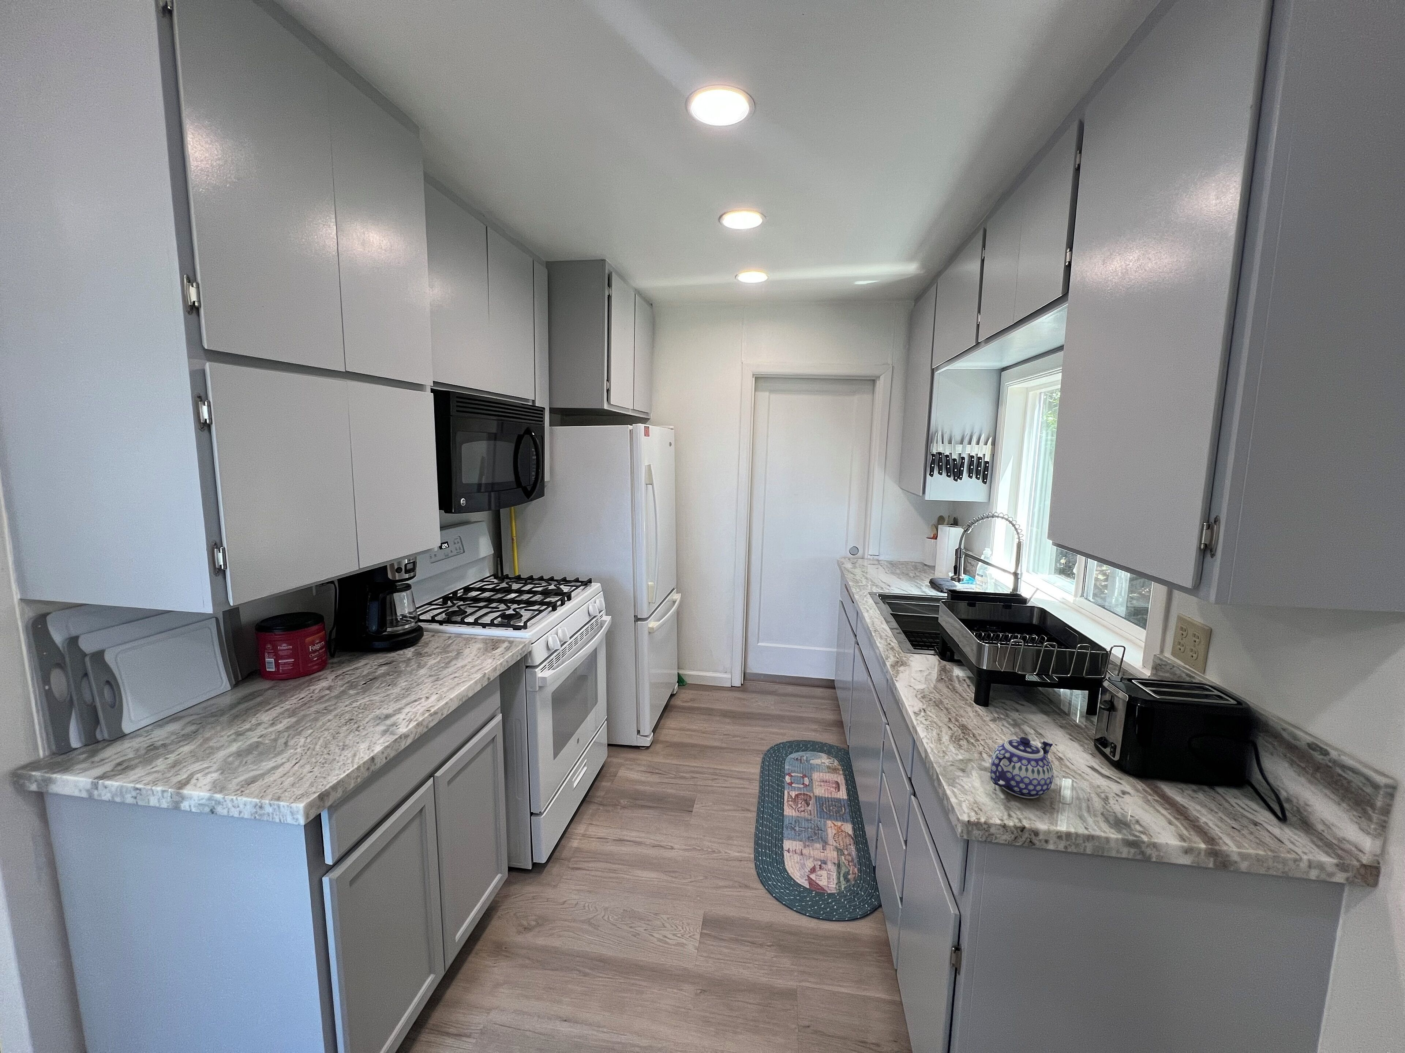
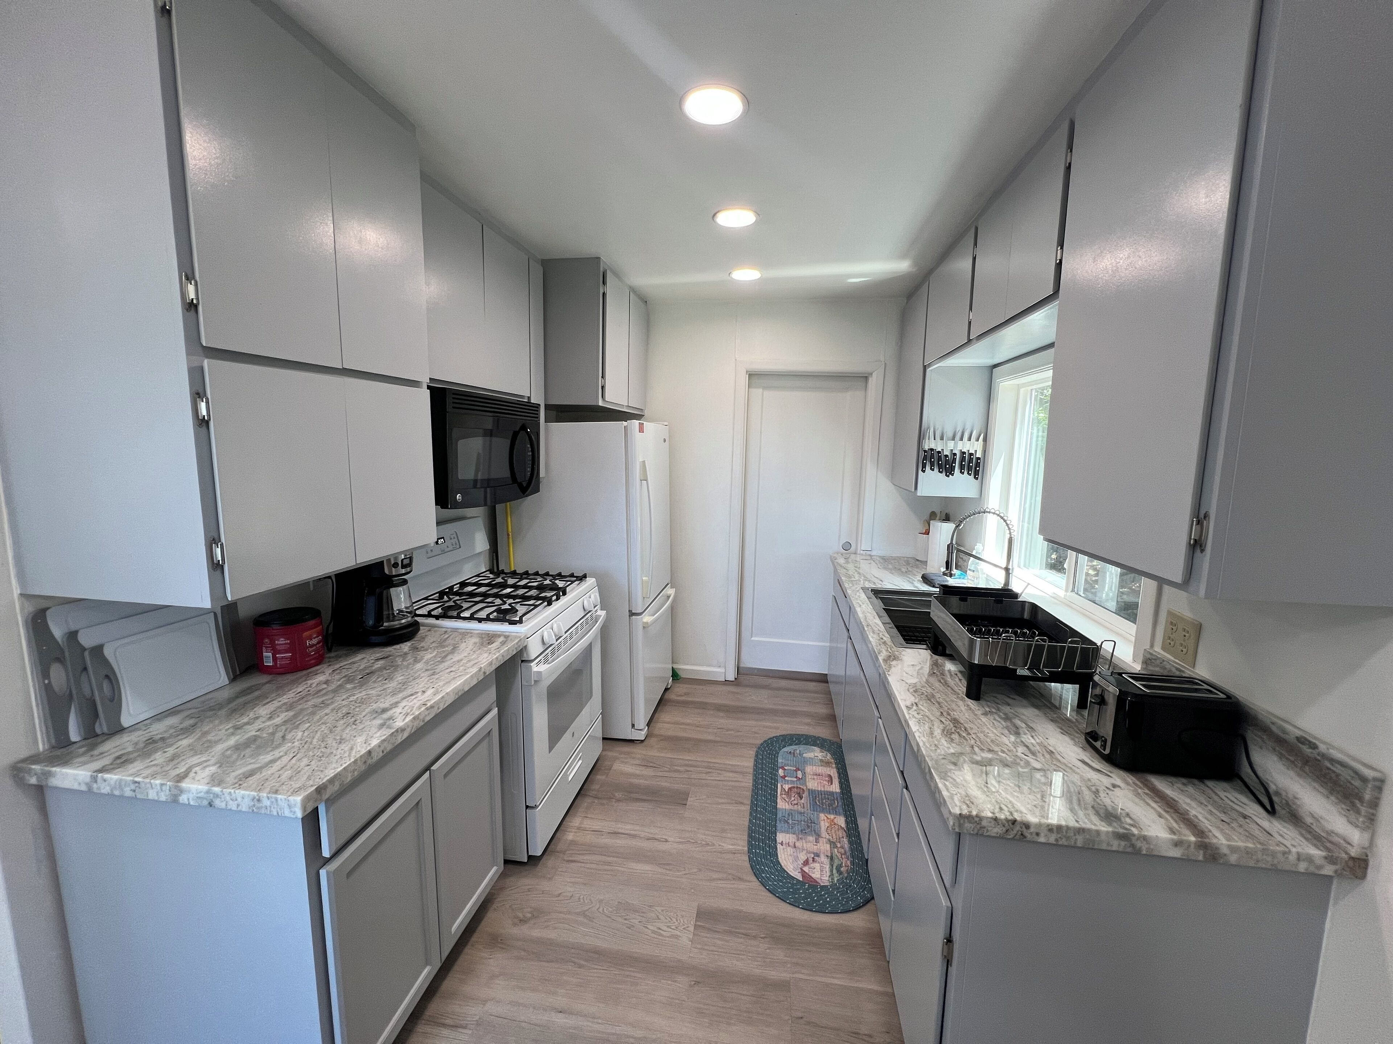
- teapot [990,737,1053,799]
